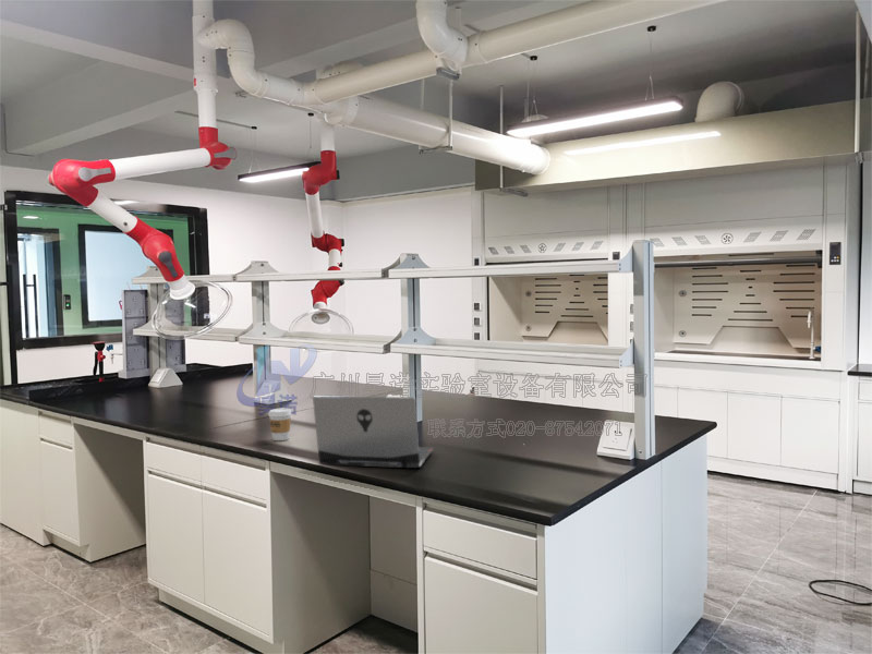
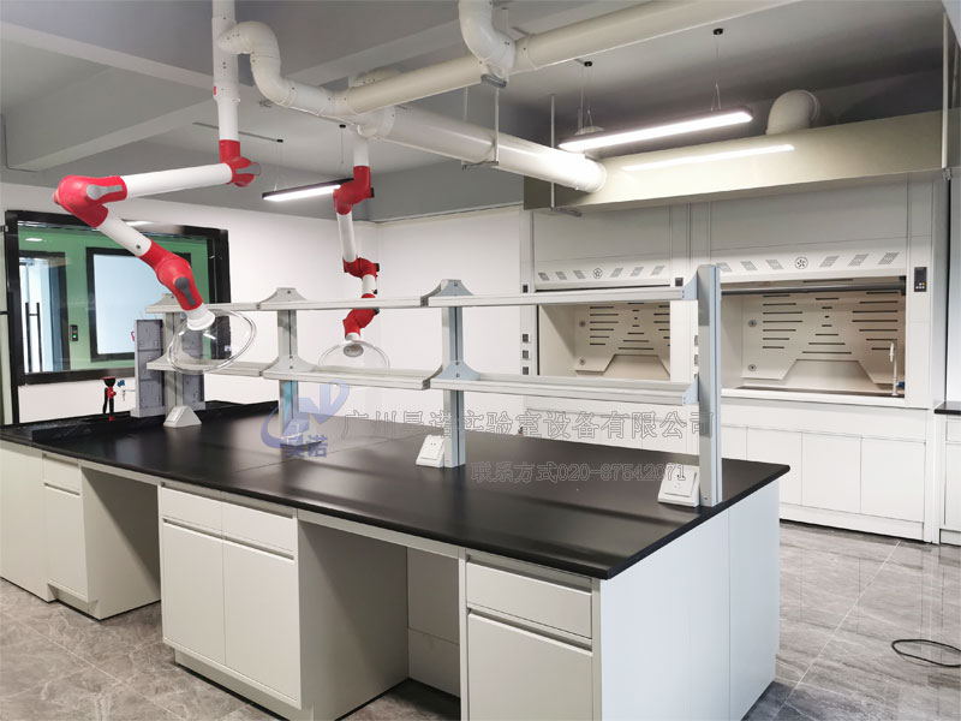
- coffee cup [267,407,292,441]
- laptop computer [312,395,435,469]
